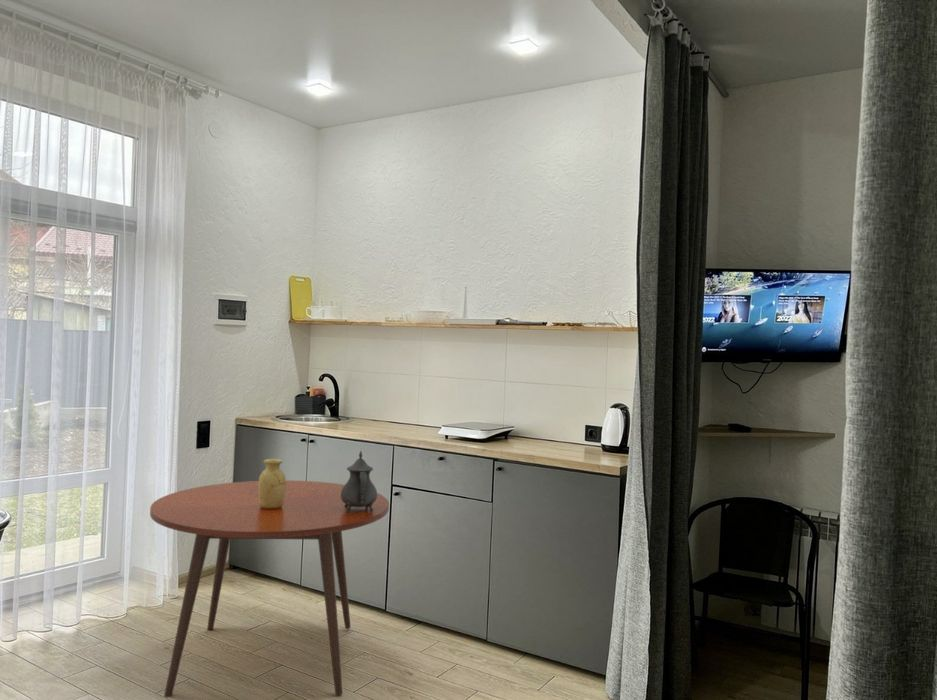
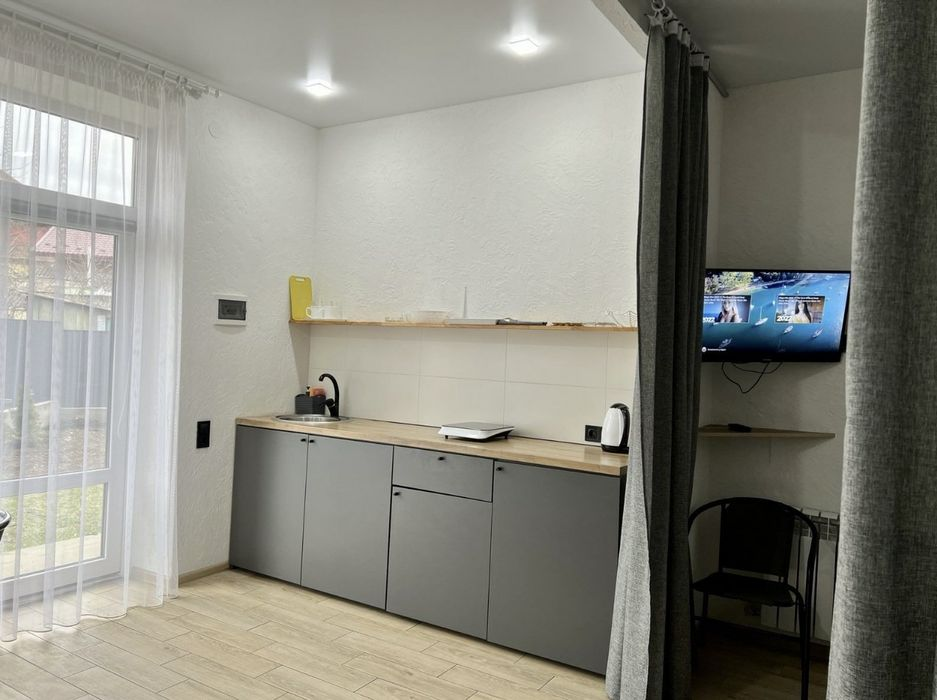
- teapot [341,450,378,512]
- dining table [149,479,390,698]
- vase [258,458,287,509]
